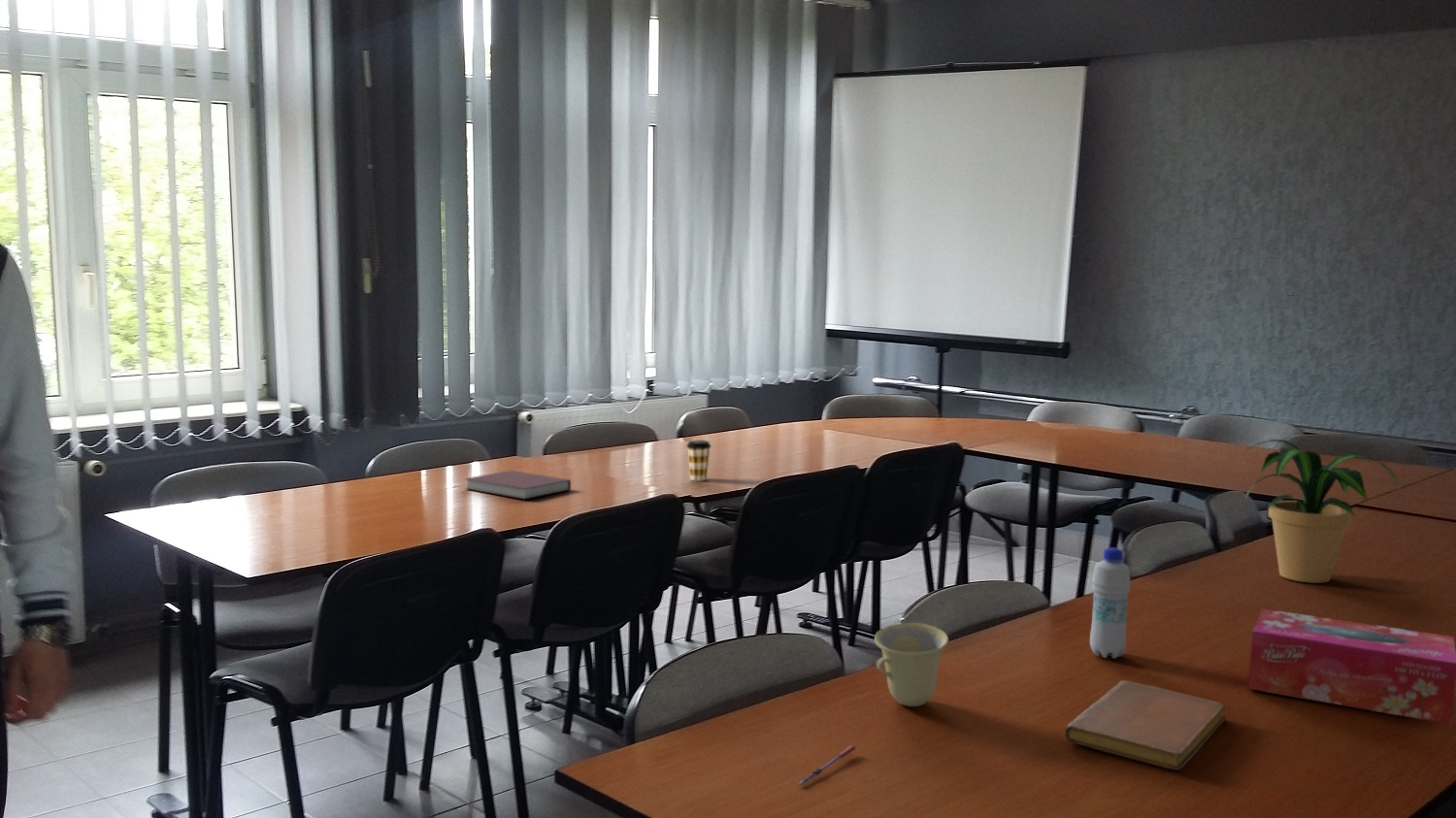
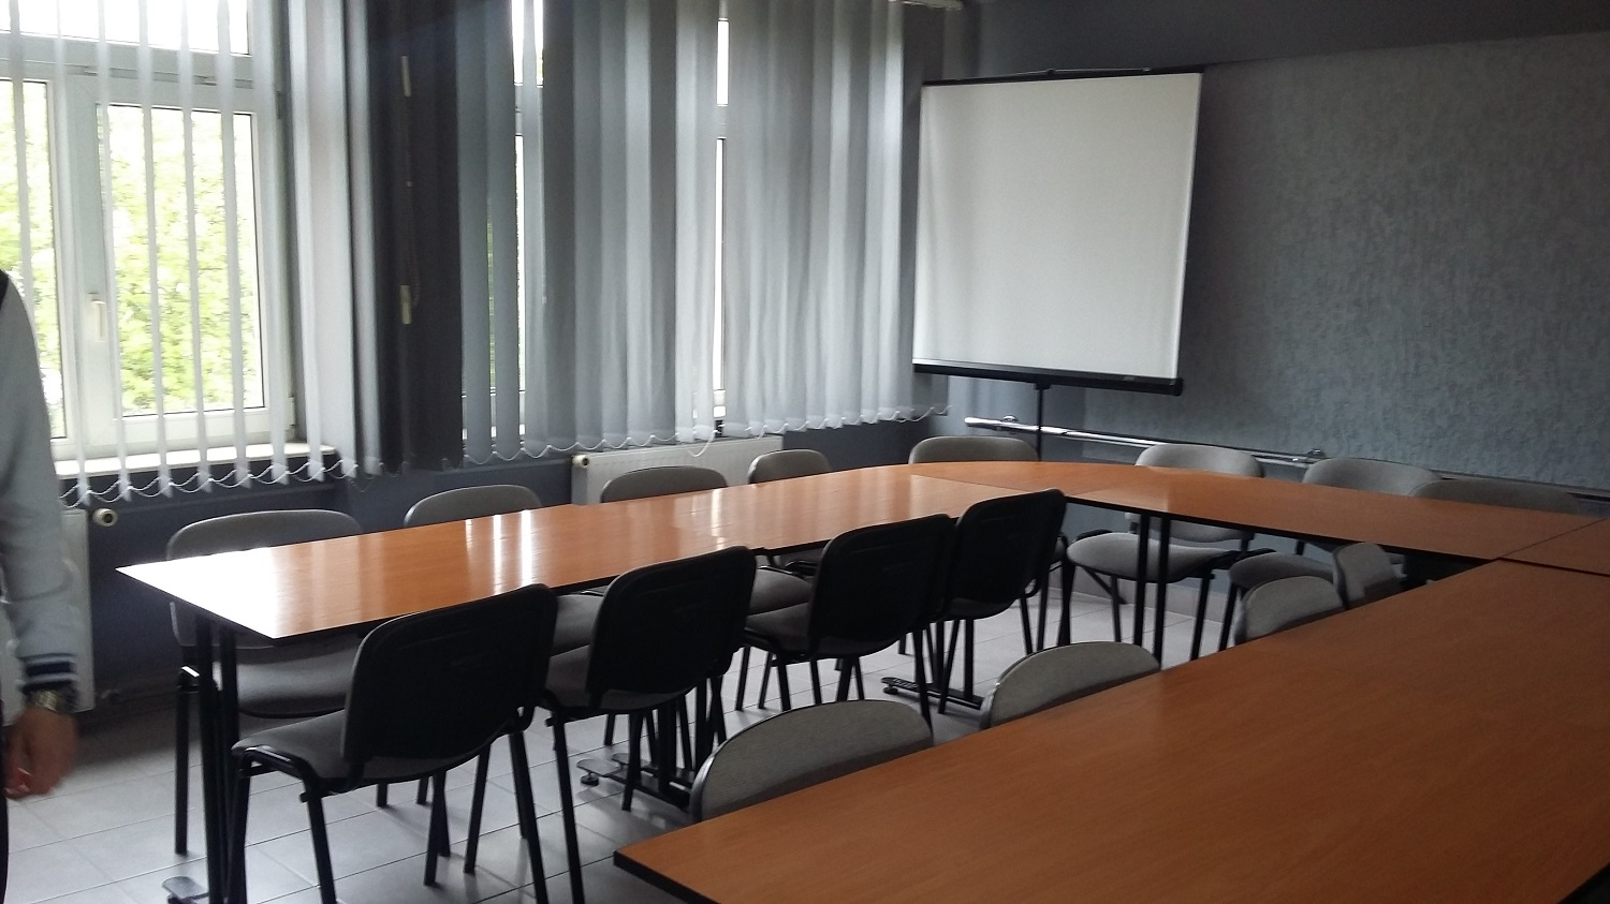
- potted plant [1235,439,1400,584]
- tissue box [1247,607,1456,726]
- bottle [1089,546,1132,659]
- coffee cup [685,440,712,482]
- notebook [1064,679,1227,771]
- notebook [464,470,572,501]
- pen [796,744,857,786]
- cup [874,622,949,707]
